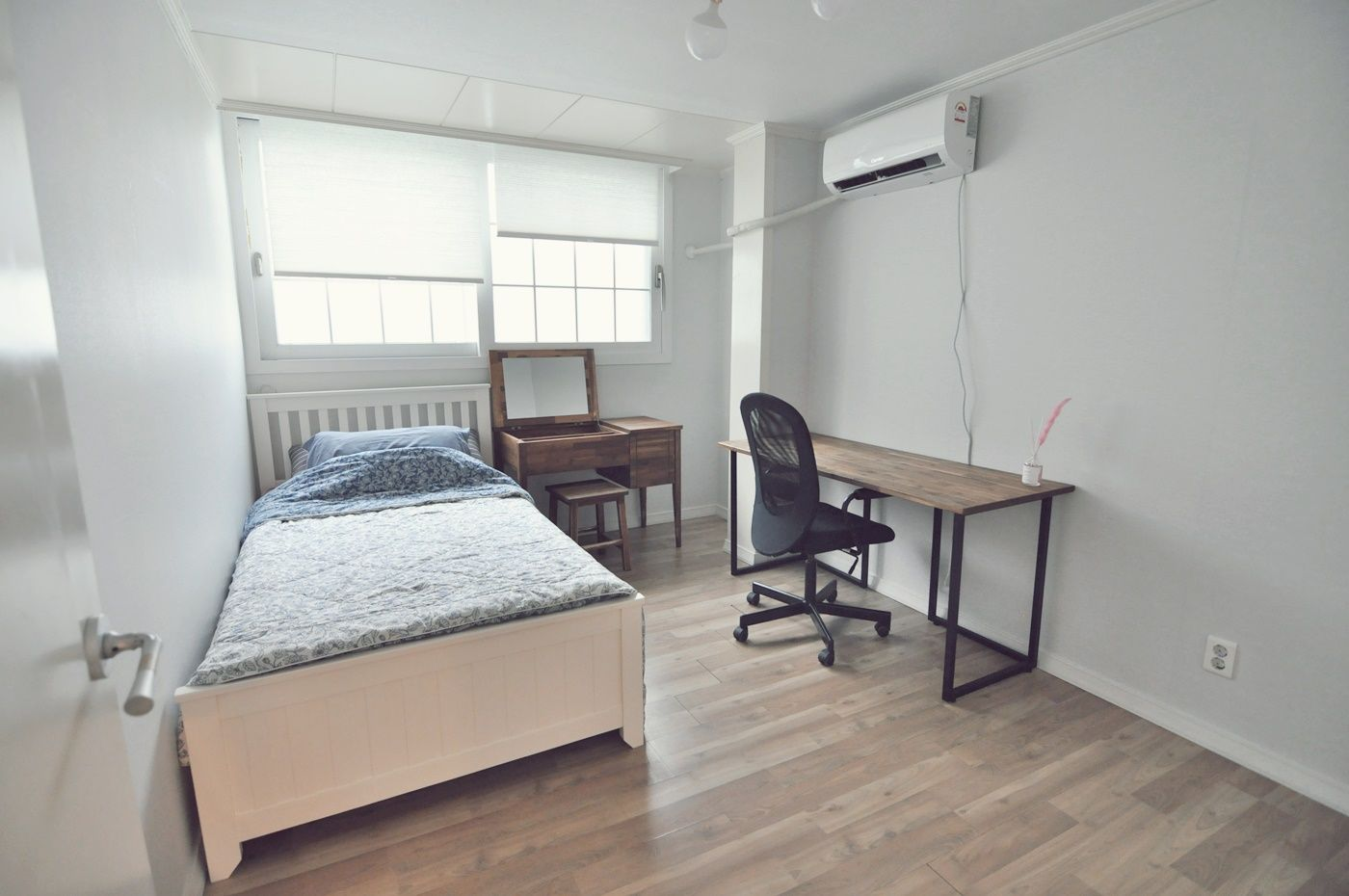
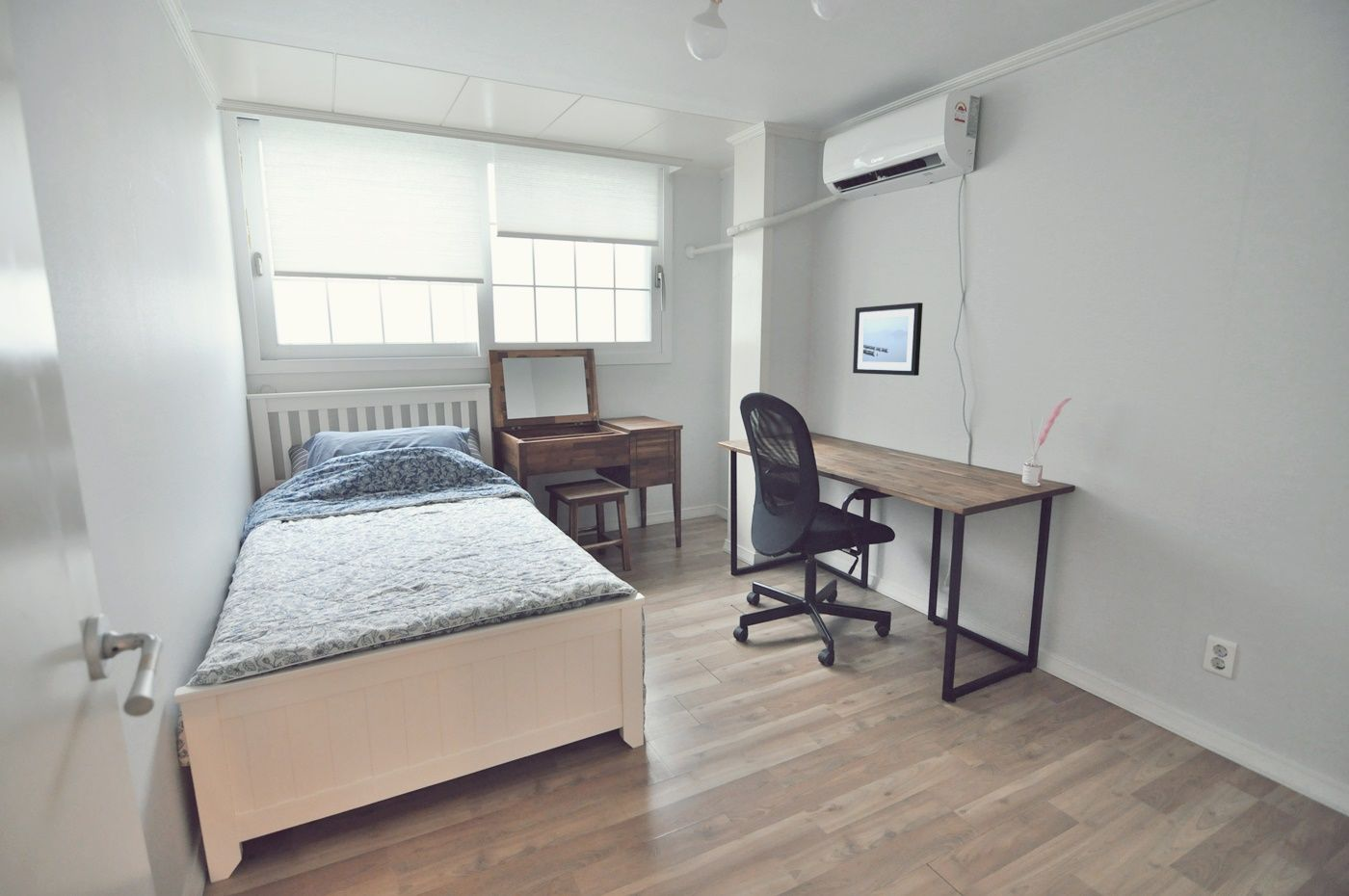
+ wall art [852,302,924,377]
